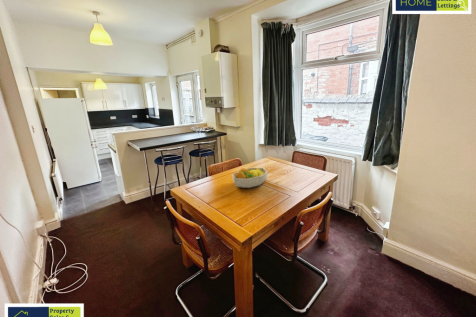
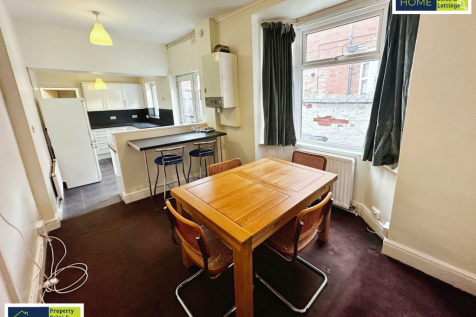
- fruit bowl [231,167,269,189]
